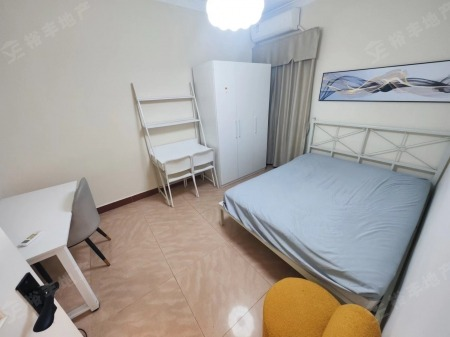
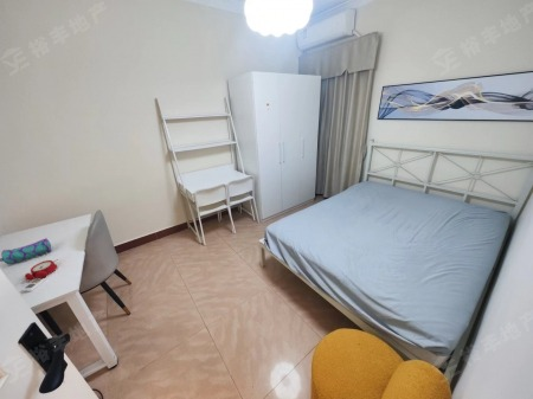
+ alarm clock [24,258,59,283]
+ pencil case [0,237,53,265]
